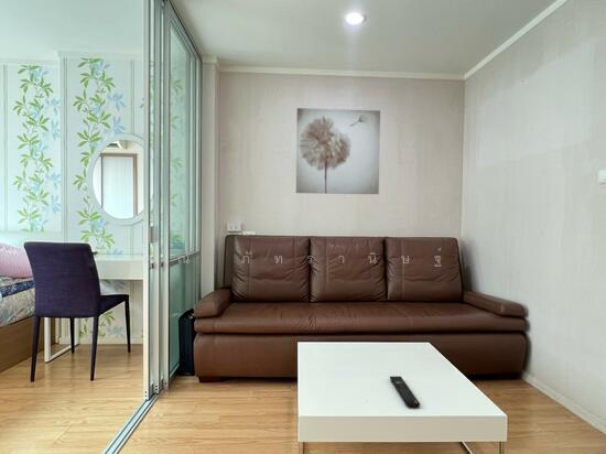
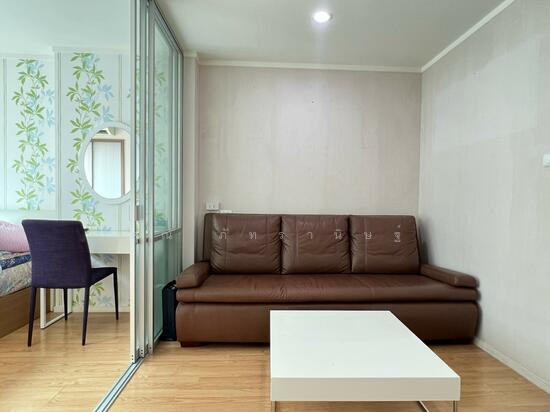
- wall art [295,107,381,195]
- remote control [389,375,421,409]
